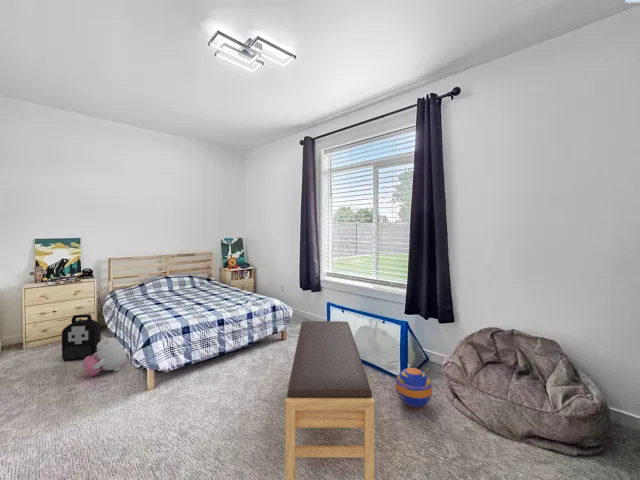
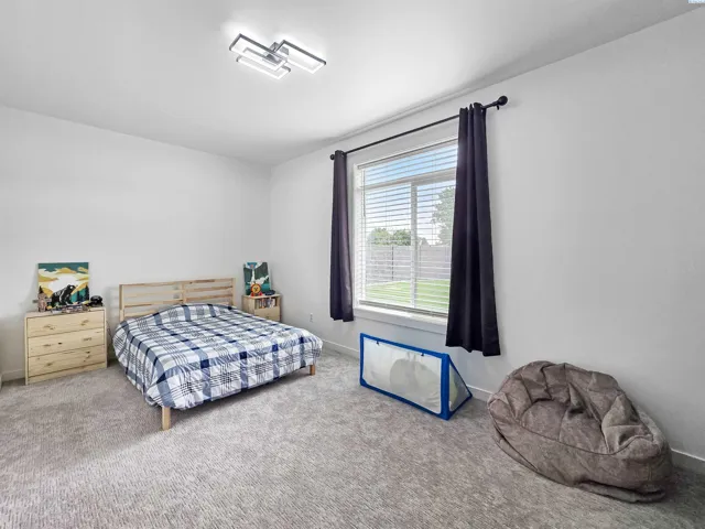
- ball [395,367,433,408]
- plush toy [82,335,127,377]
- backpack [61,313,102,362]
- bench [284,320,376,480]
